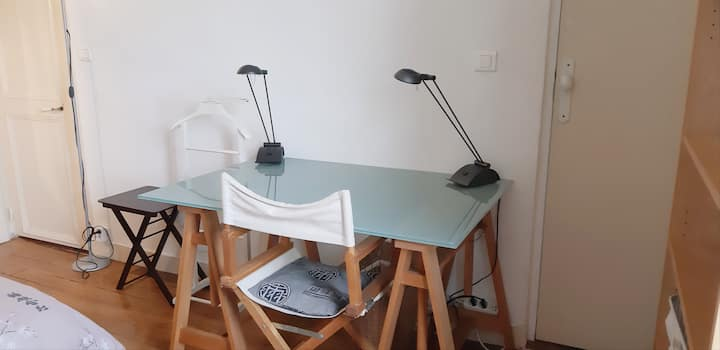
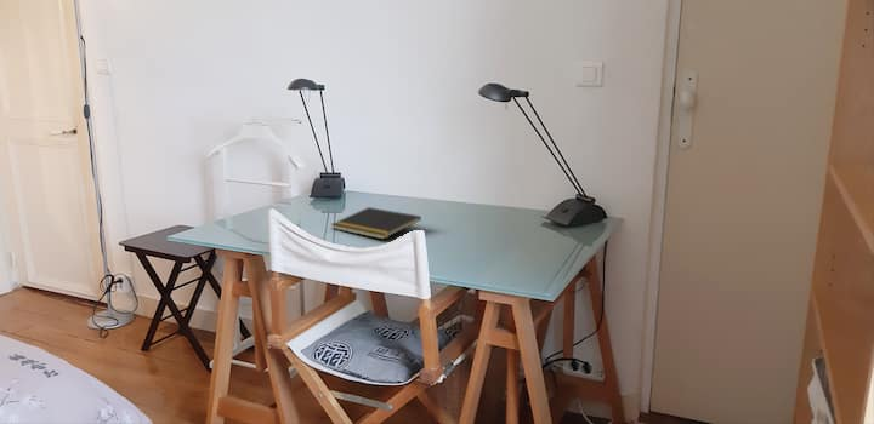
+ notepad [330,206,422,241]
